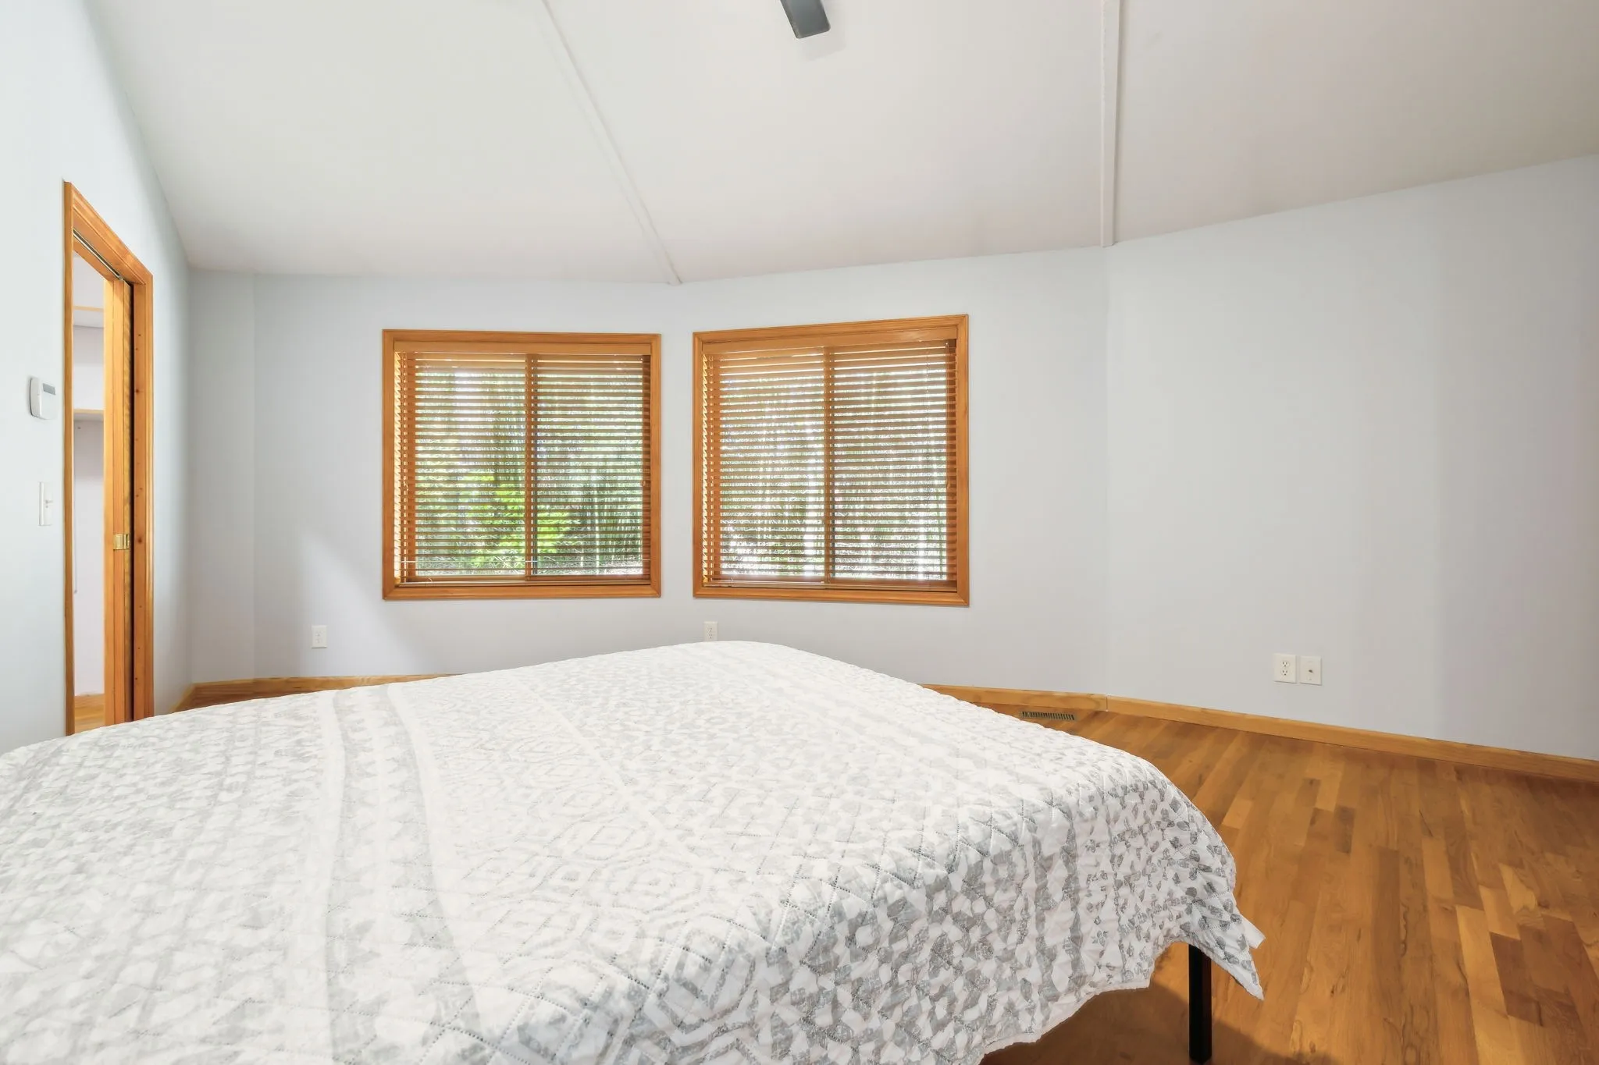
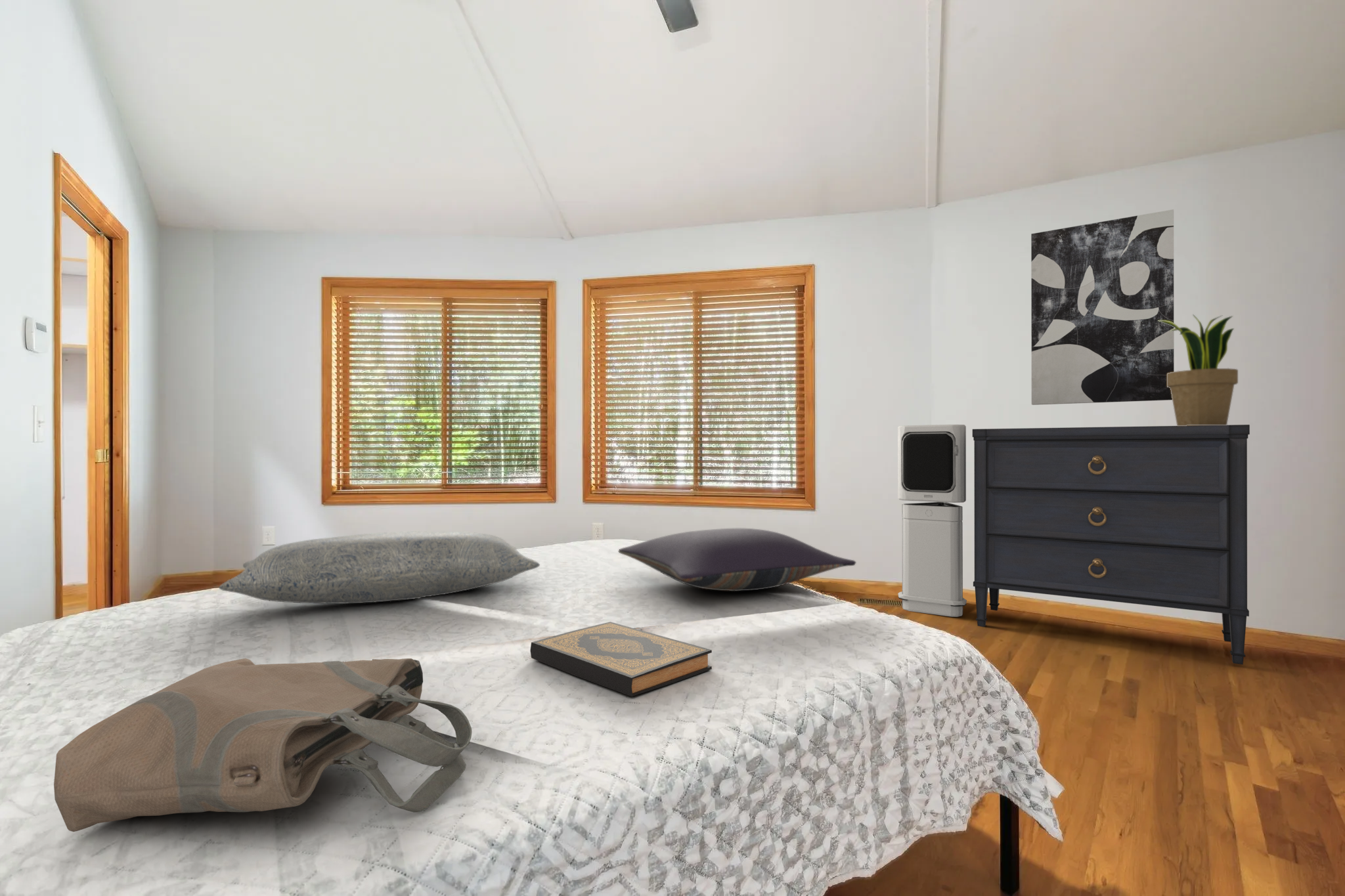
+ dresser [972,424,1250,665]
+ pillow [218,531,540,605]
+ potted plant [1158,314,1239,426]
+ tote bag [53,658,473,832]
+ pillow [617,528,857,592]
+ hardback book [529,621,713,697]
+ air purifier [897,424,967,618]
+ wall art [1030,209,1175,406]
